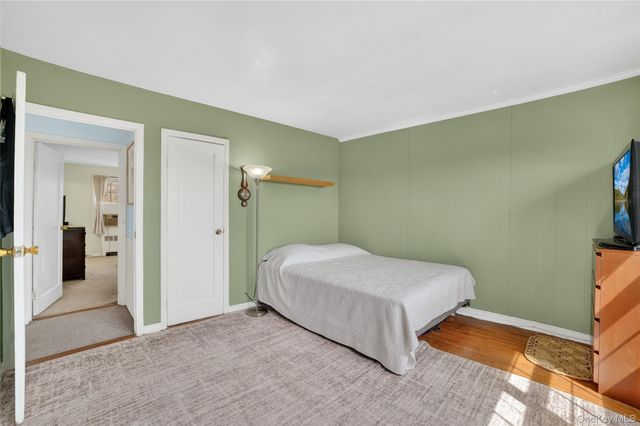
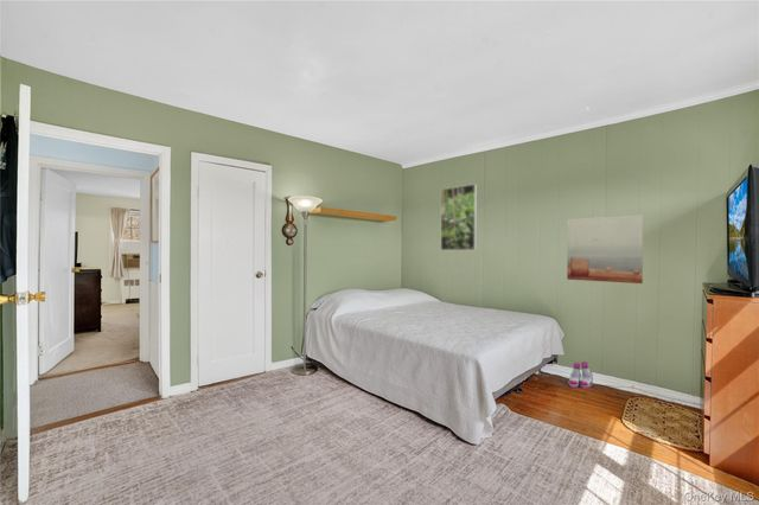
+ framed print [440,183,478,251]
+ boots [567,360,594,389]
+ wall art [566,213,644,285]
